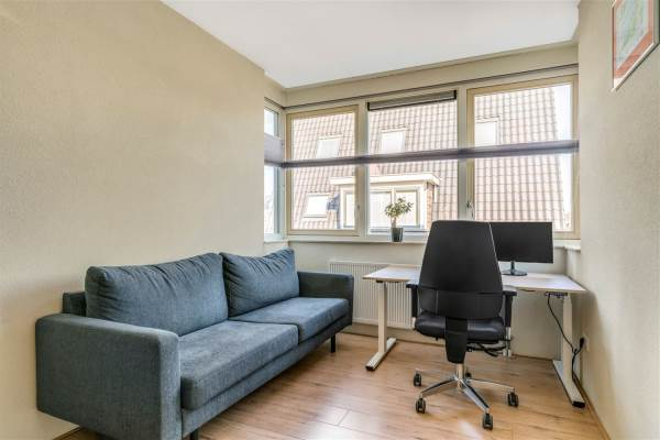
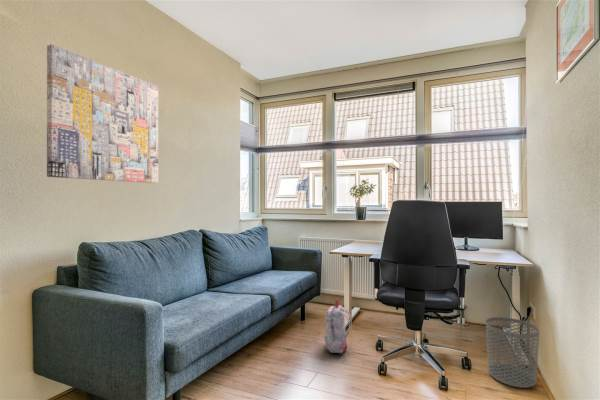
+ backpack [323,298,353,354]
+ waste bin [485,316,540,389]
+ wall art [46,43,159,184]
